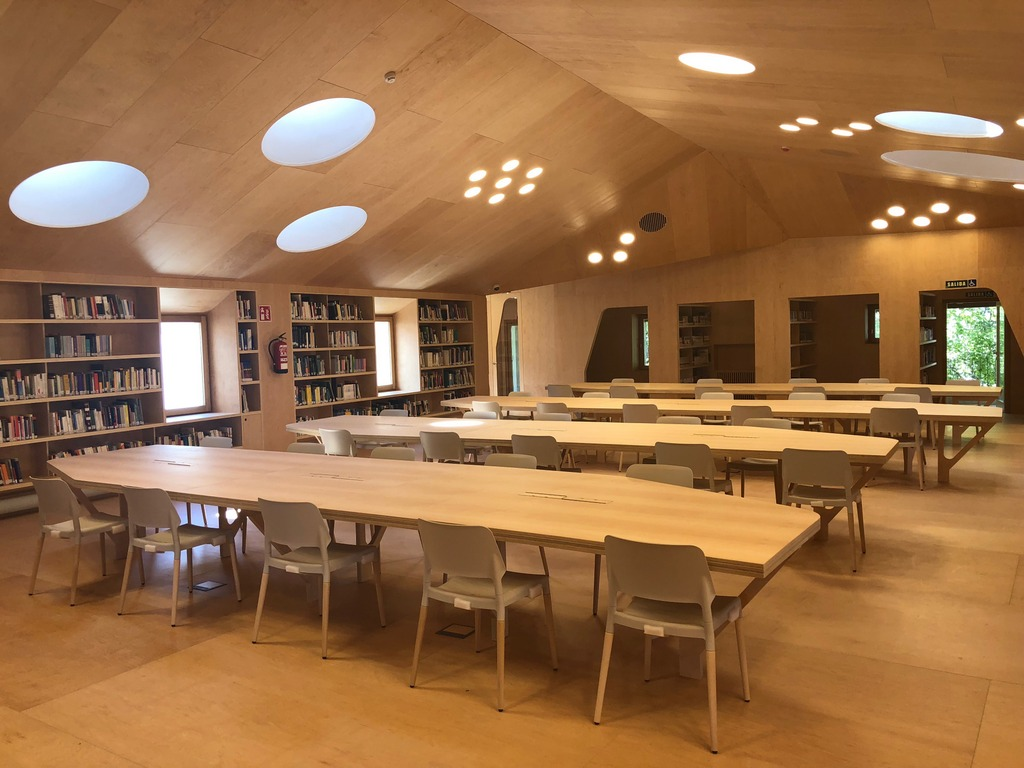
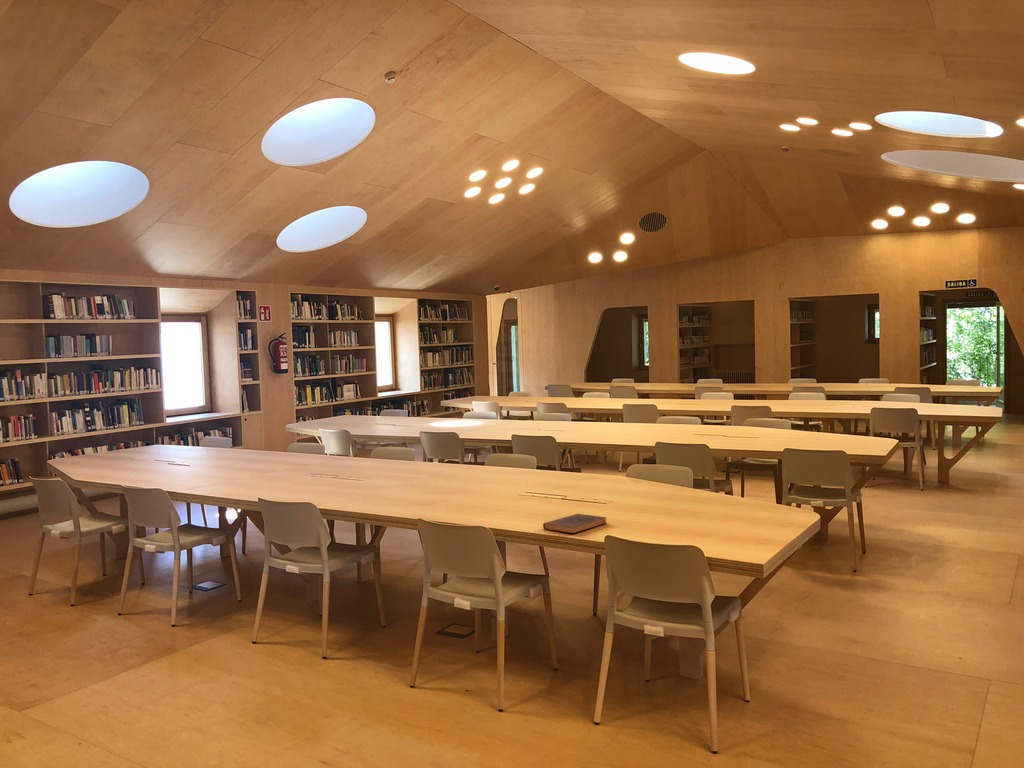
+ book [542,513,607,534]
